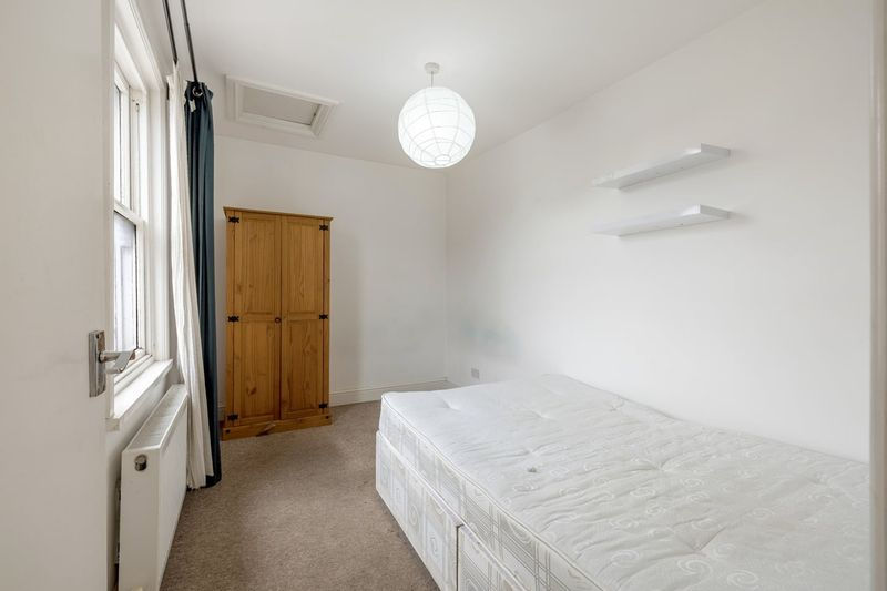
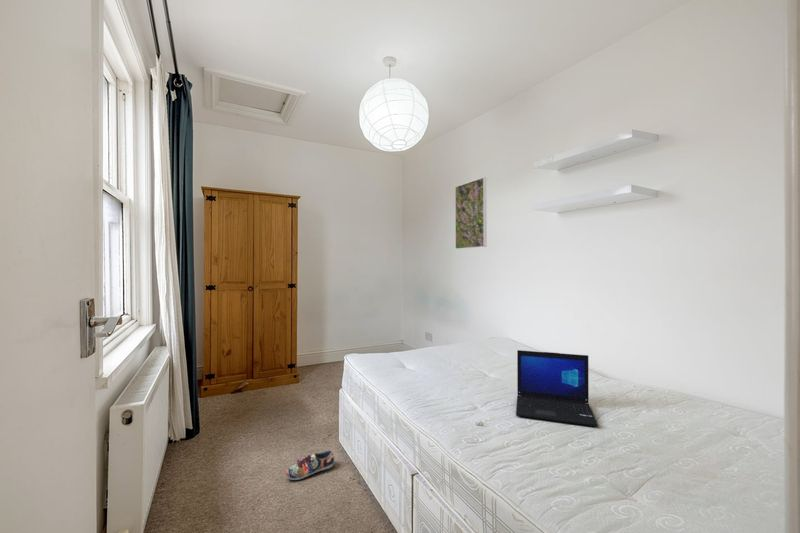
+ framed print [454,176,487,250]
+ laptop [515,349,599,427]
+ shoe [285,449,335,481]
